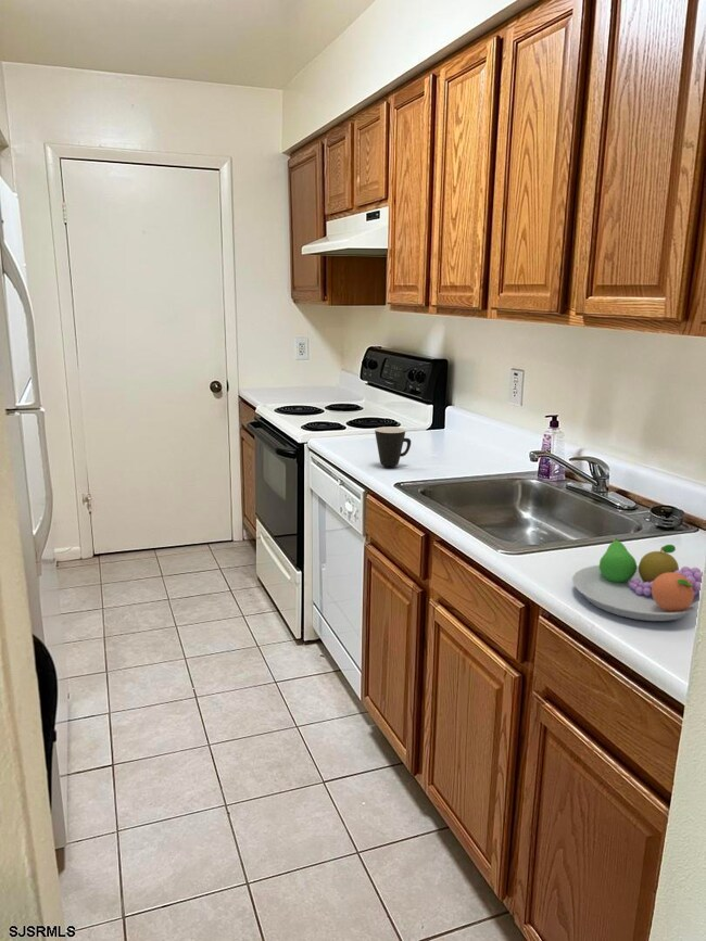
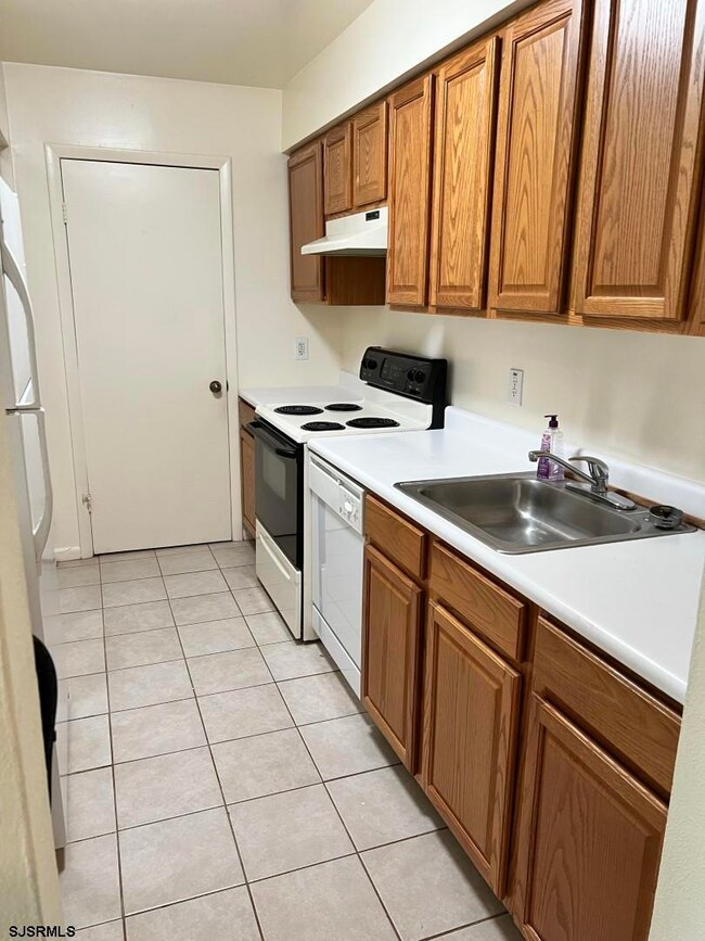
- mug [374,425,412,468]
- fruit bowl [571,537,704,622]
